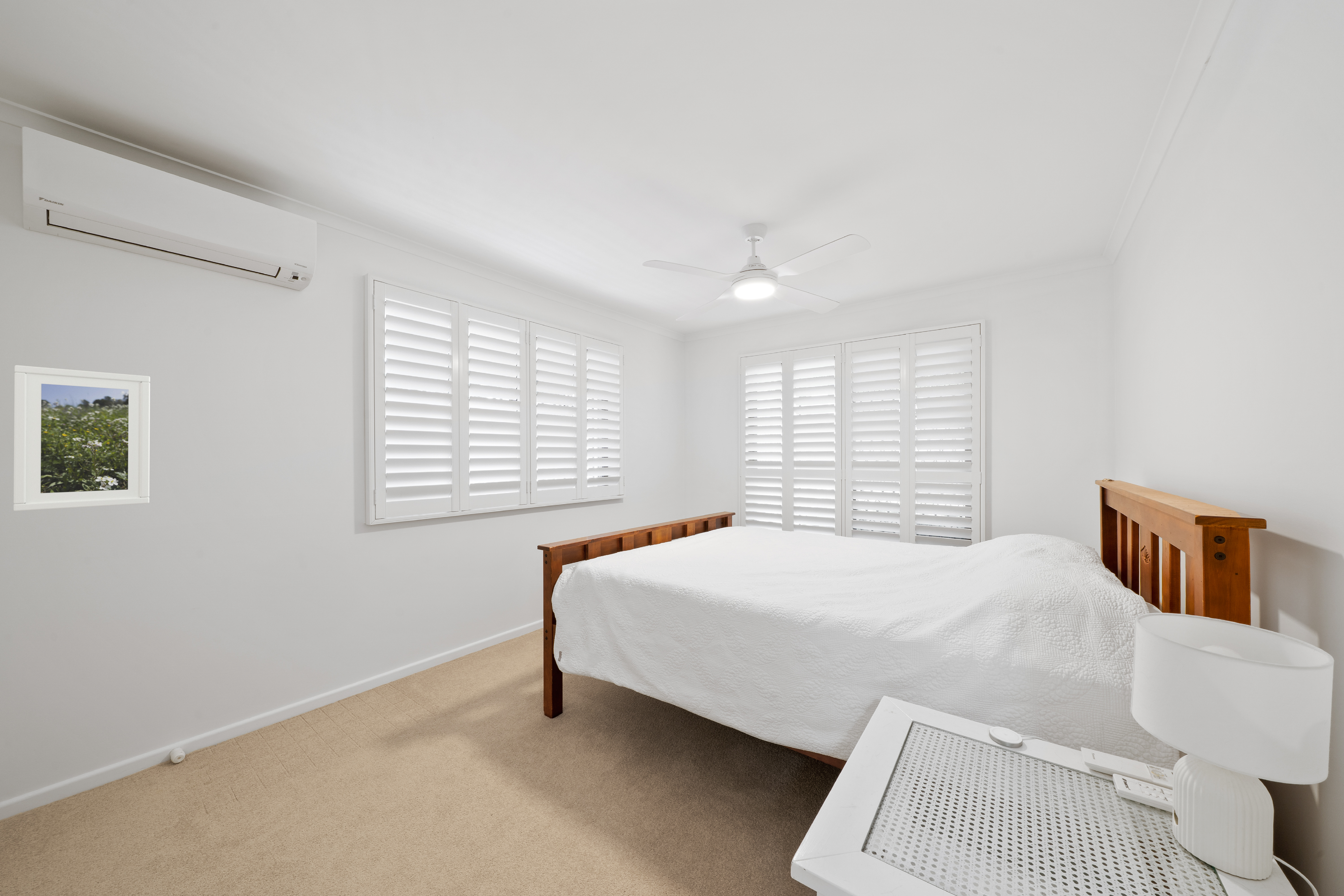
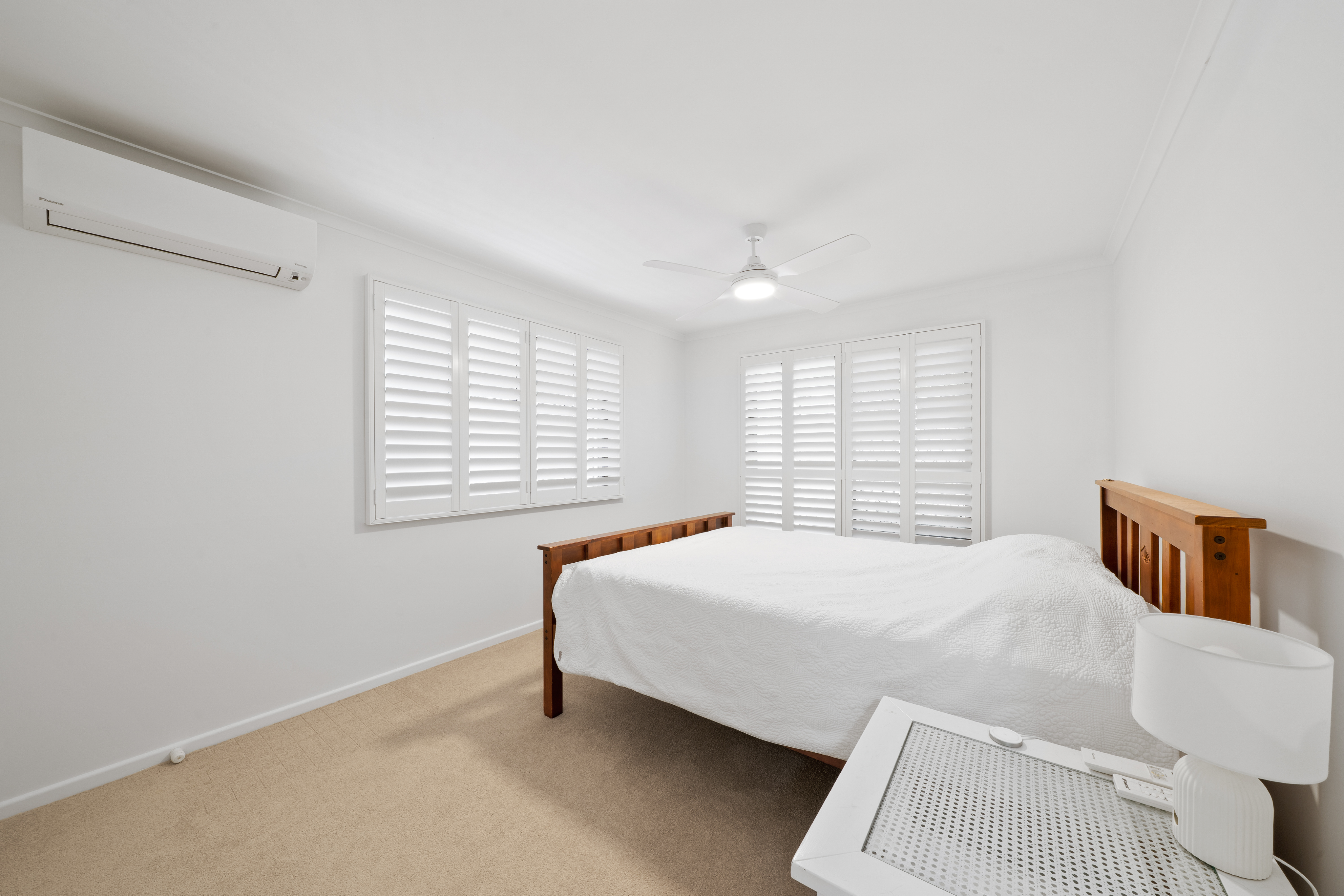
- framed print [13,365,150,511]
